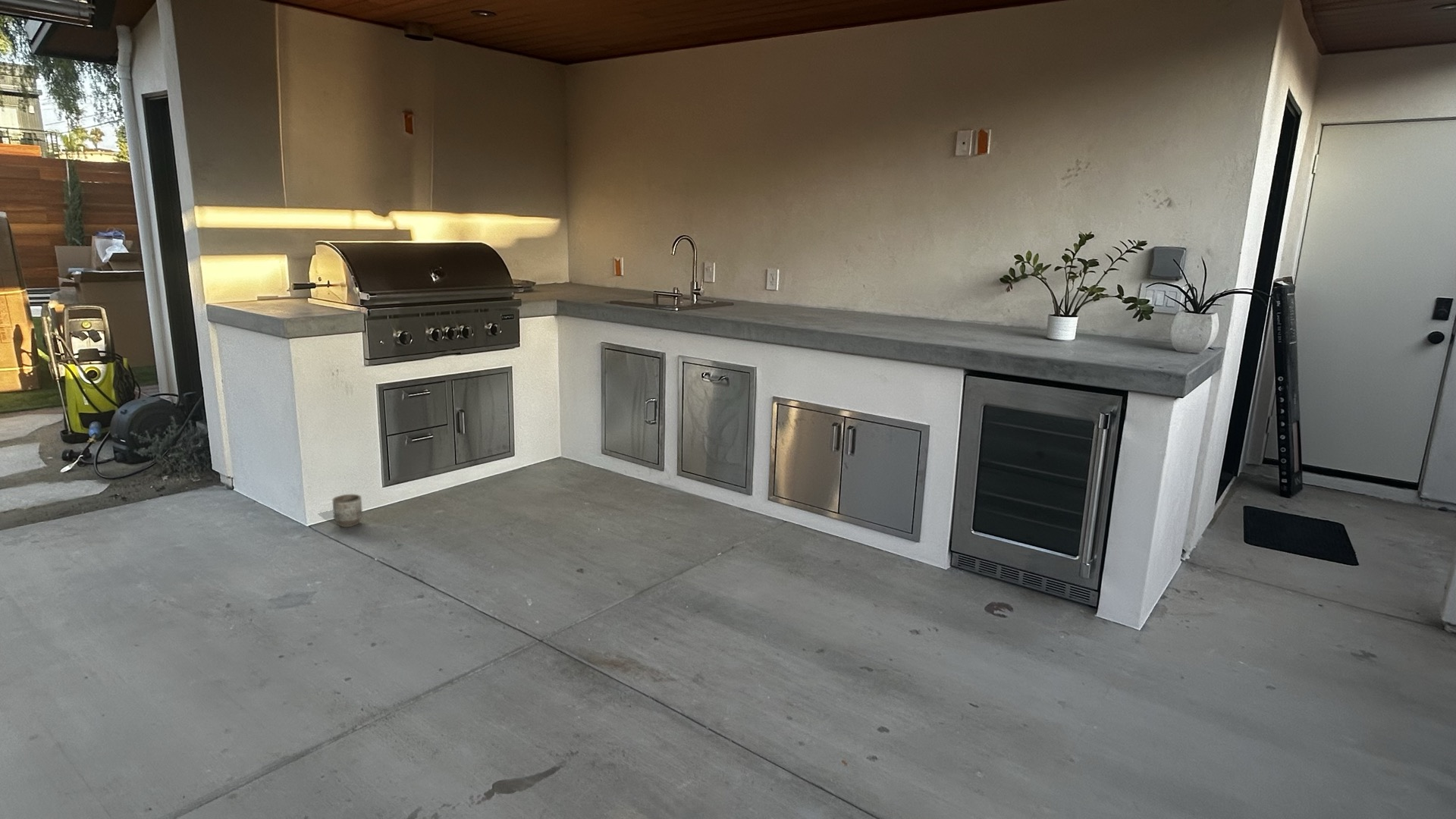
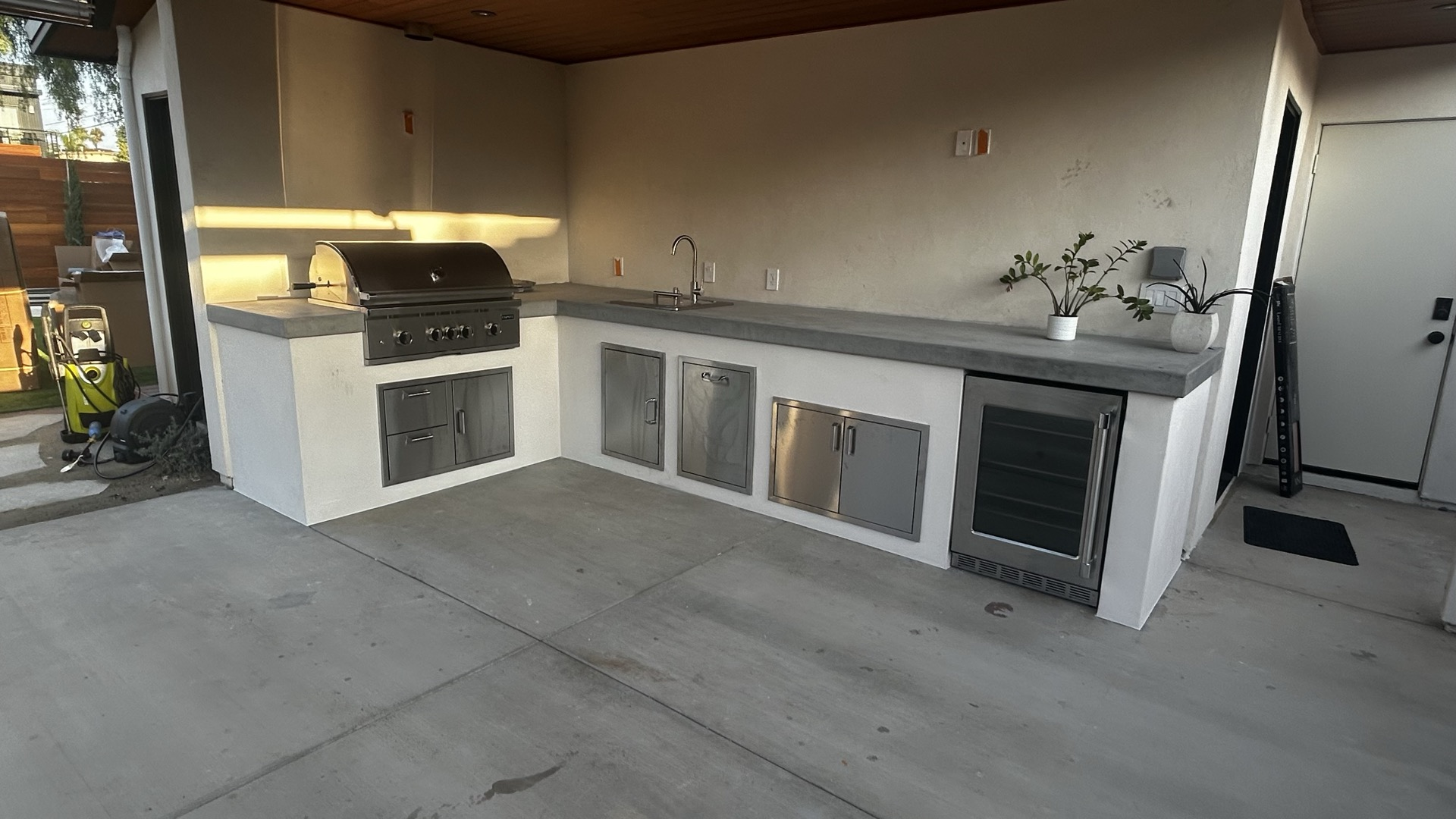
- planter [331,494,363,528]
